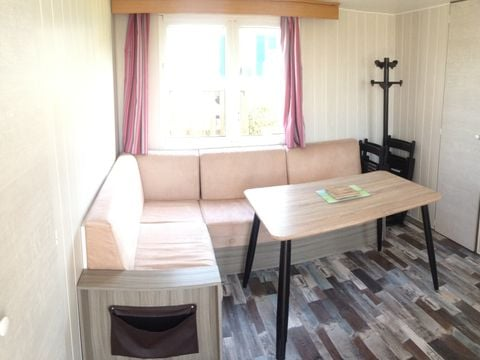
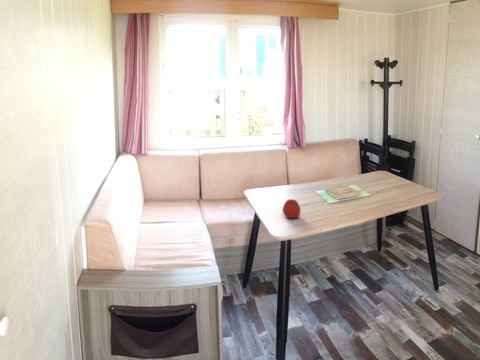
+ apple [282,198,301,219]
